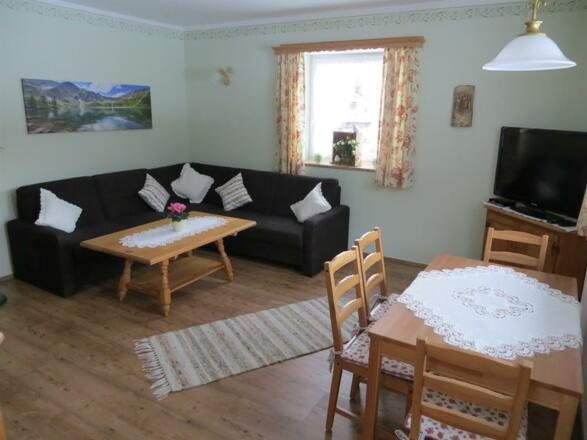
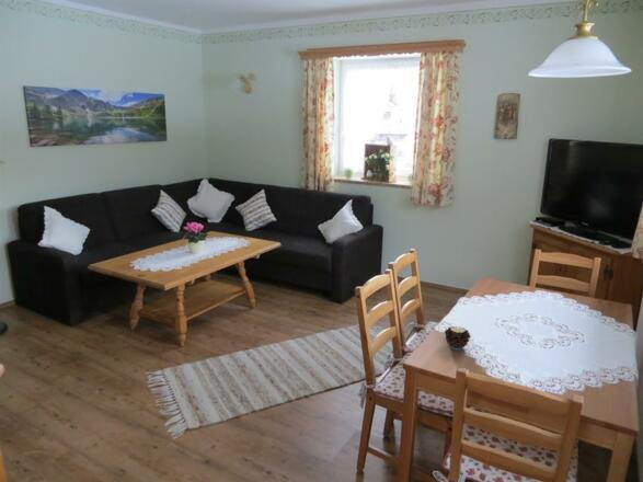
+ candle [444,325,472,351]
